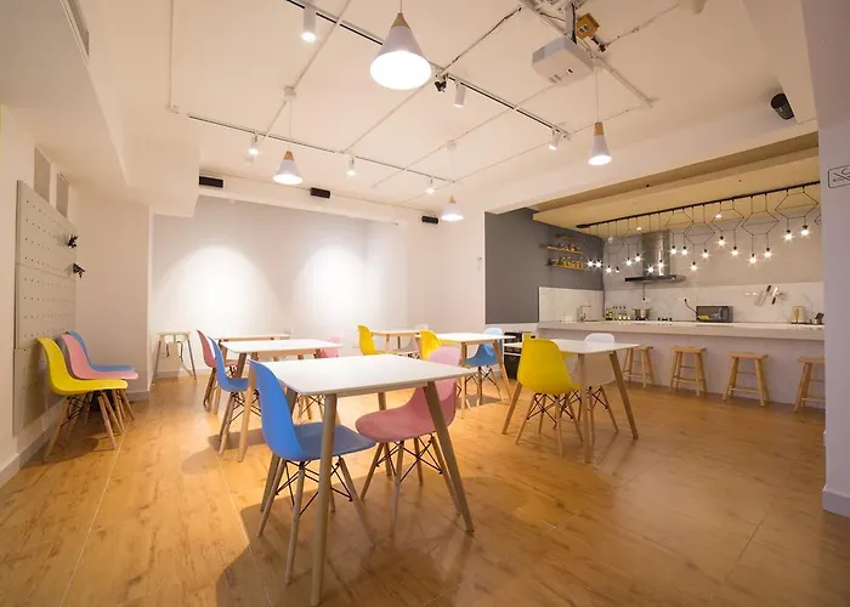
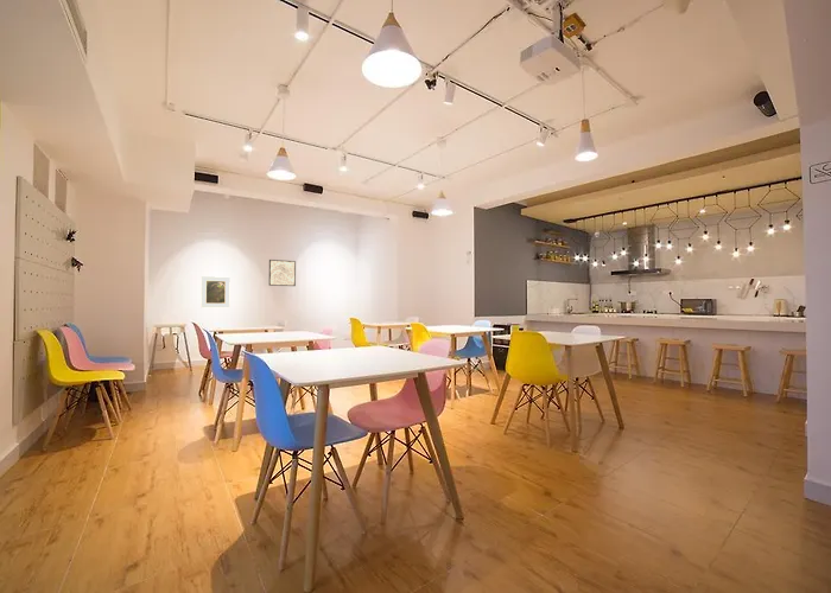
+ wall art [268,259,297,287]
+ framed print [201,275,231,308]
